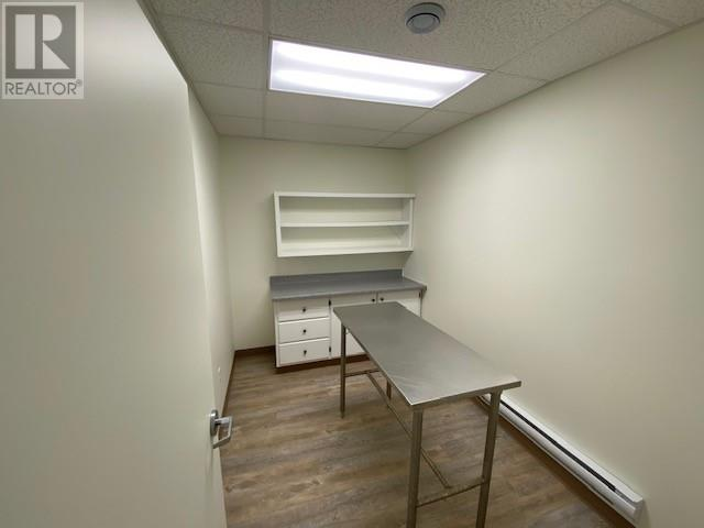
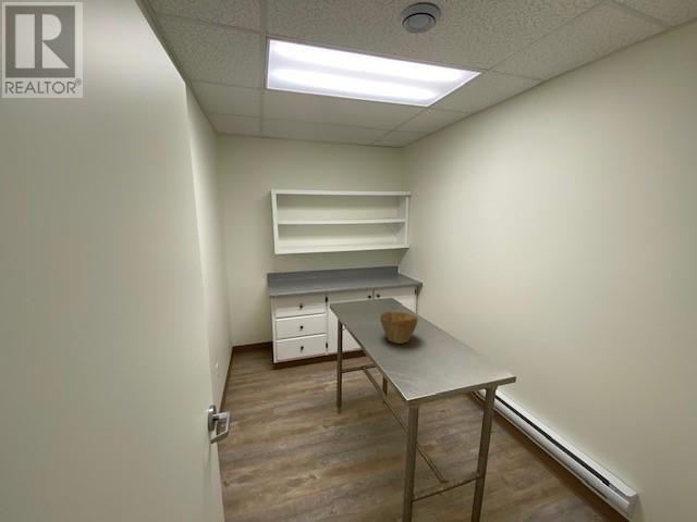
+ bowl [379,311,419,345]
